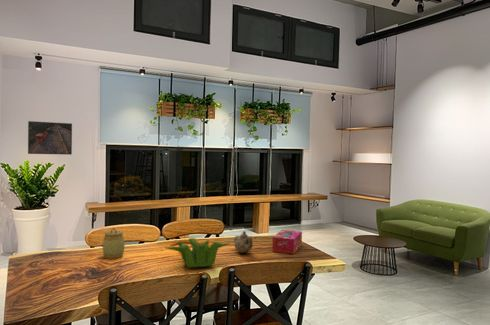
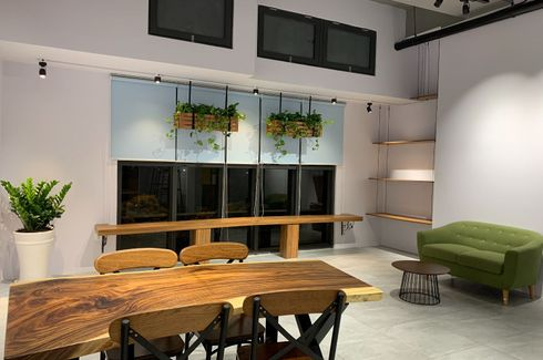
- teapot [233,230,254,254]
- tissue box [271,229,303,255]
- plant [164,237,230,269]
- jar [102,227,126,260]
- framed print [27,120,73,156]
